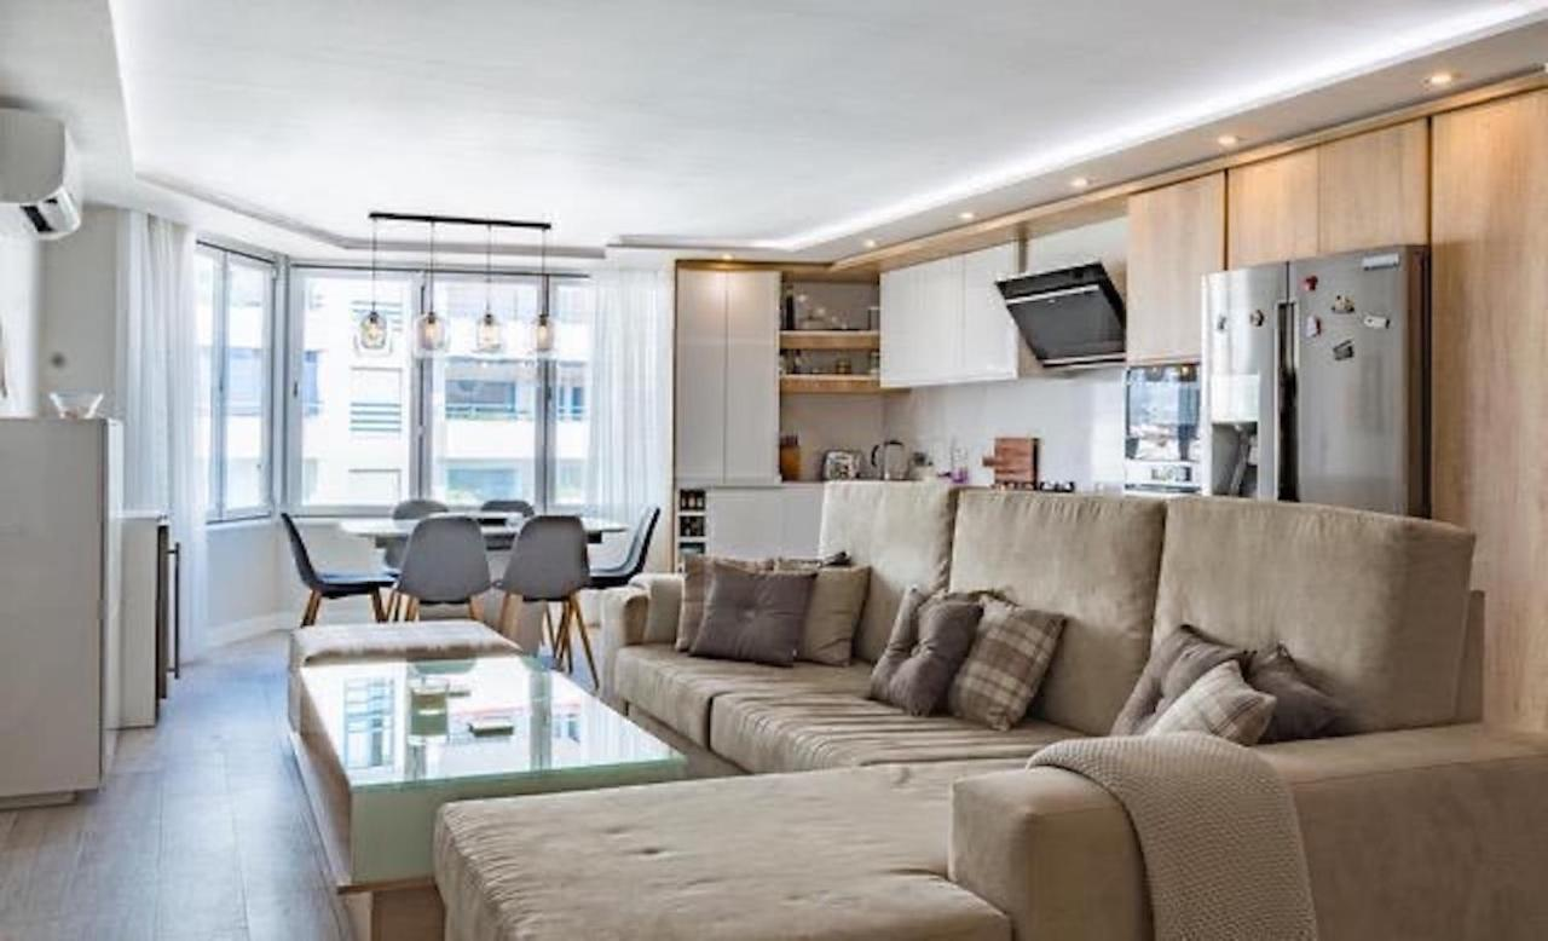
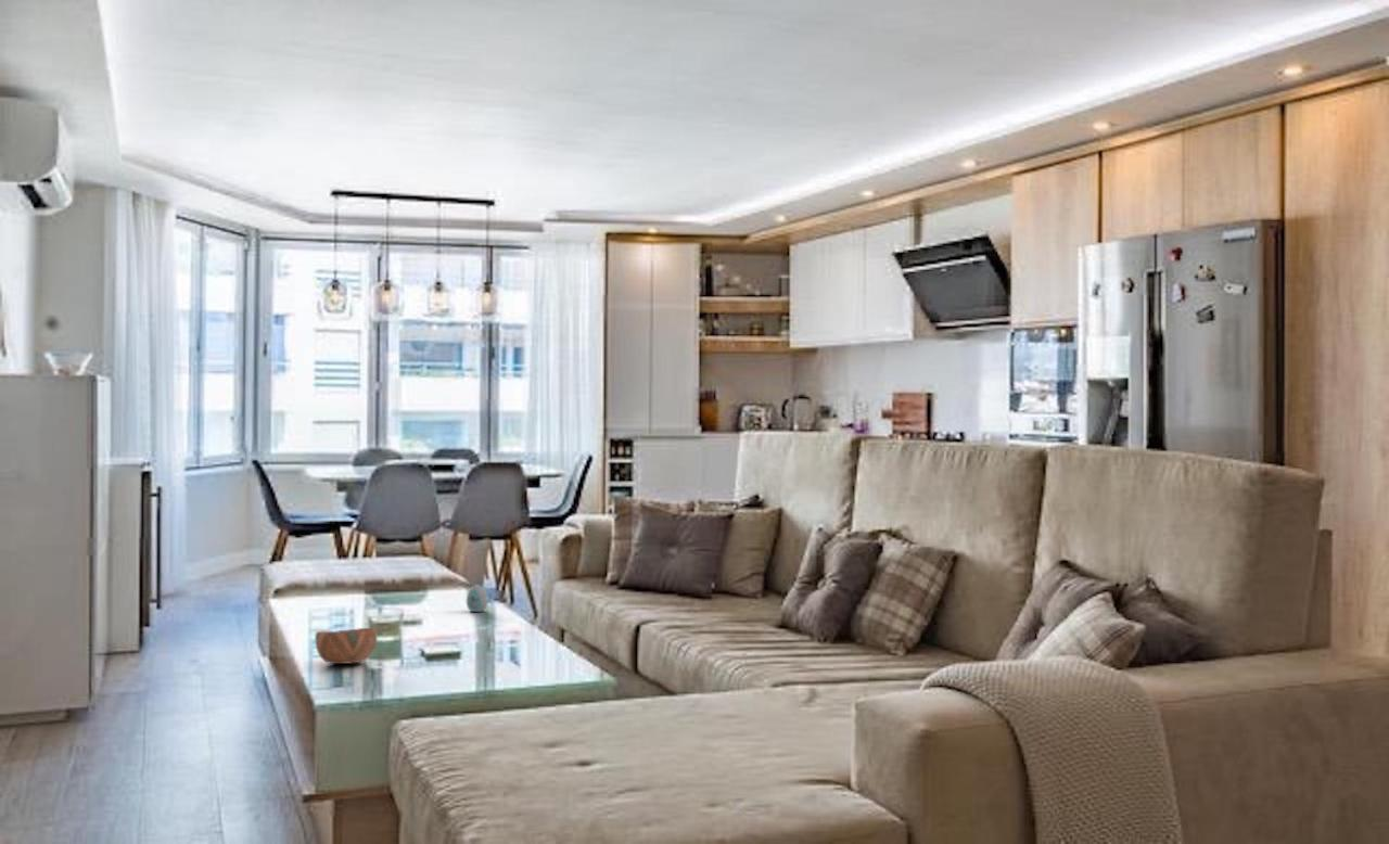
+ bowl [314,627,378,665]
+ decorative egg [466,584,489,613]
